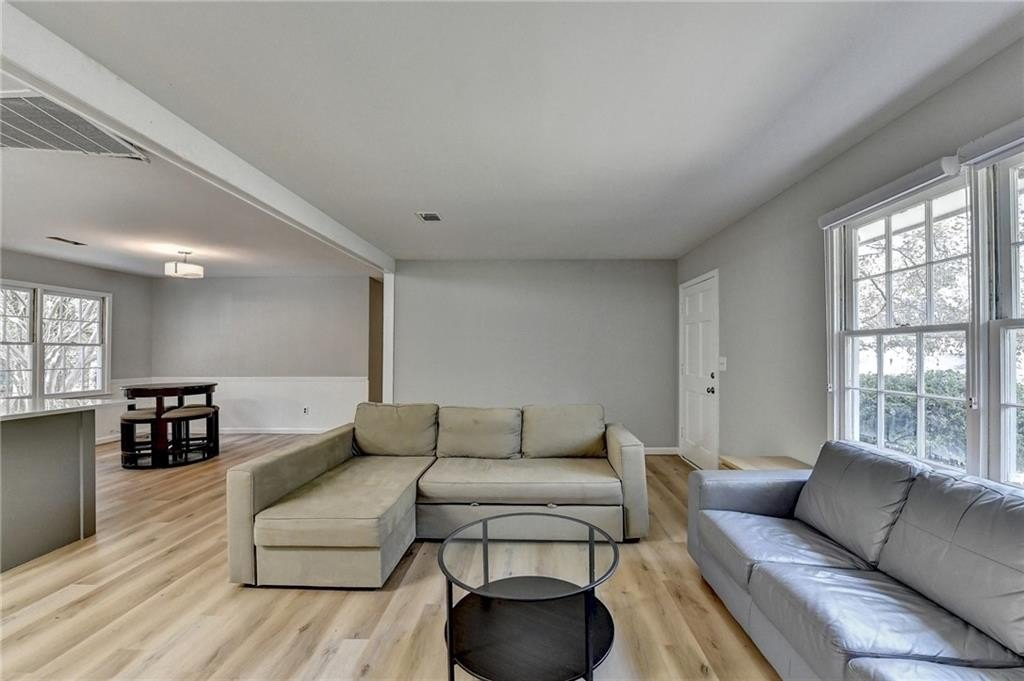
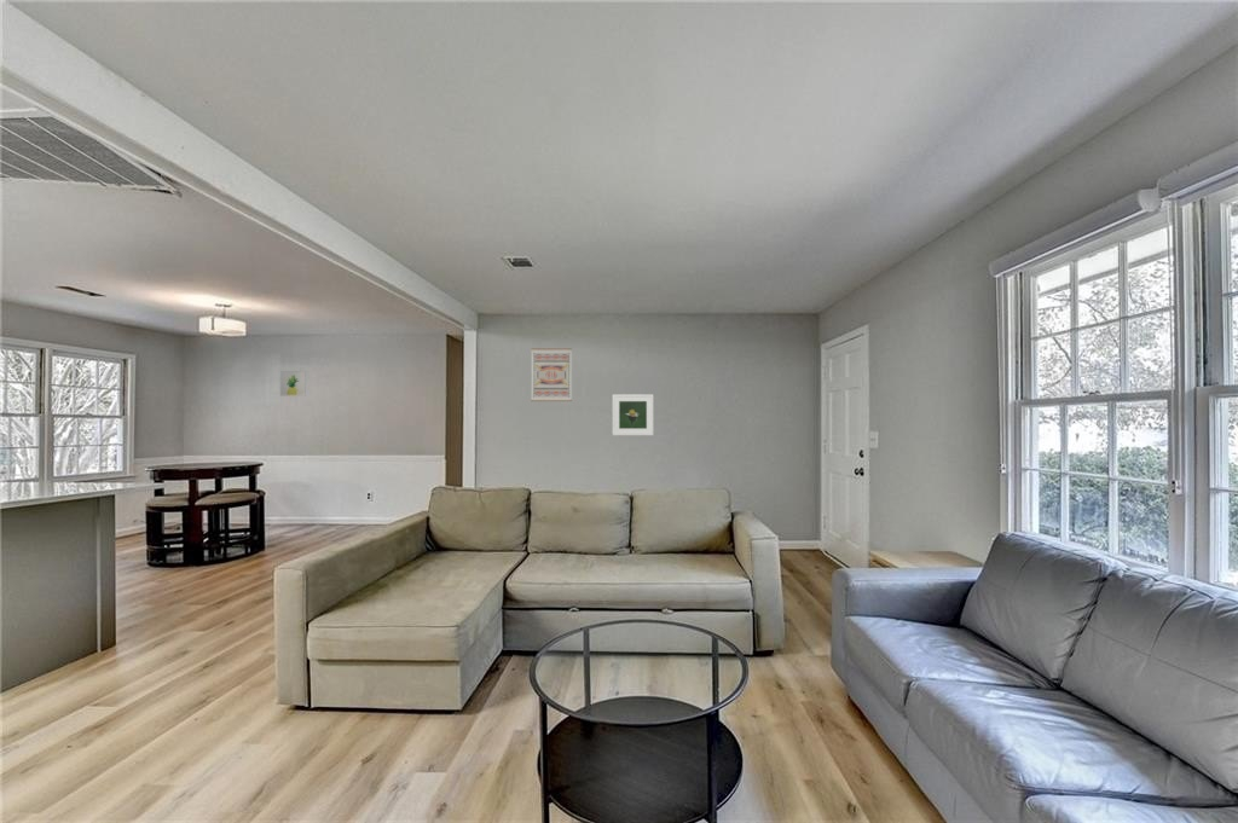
+ wall art [530,347,573,402]
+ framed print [612,393,655,436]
+ wall art [279,370,307,398]
